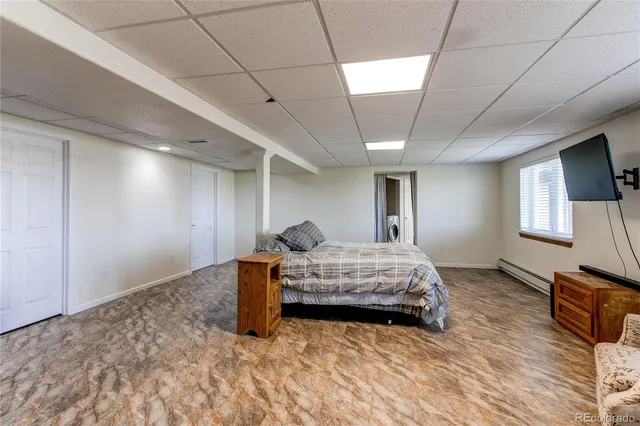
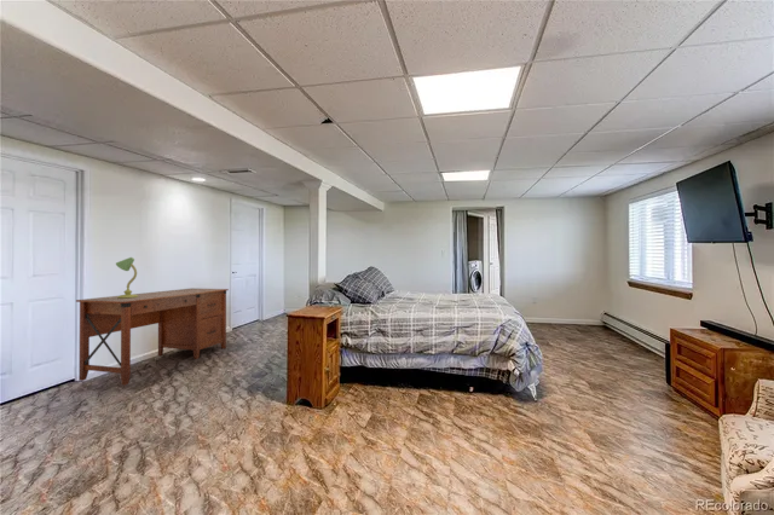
+ desk [75,288,230,387]
+ table lamp [115,256,138,299]
